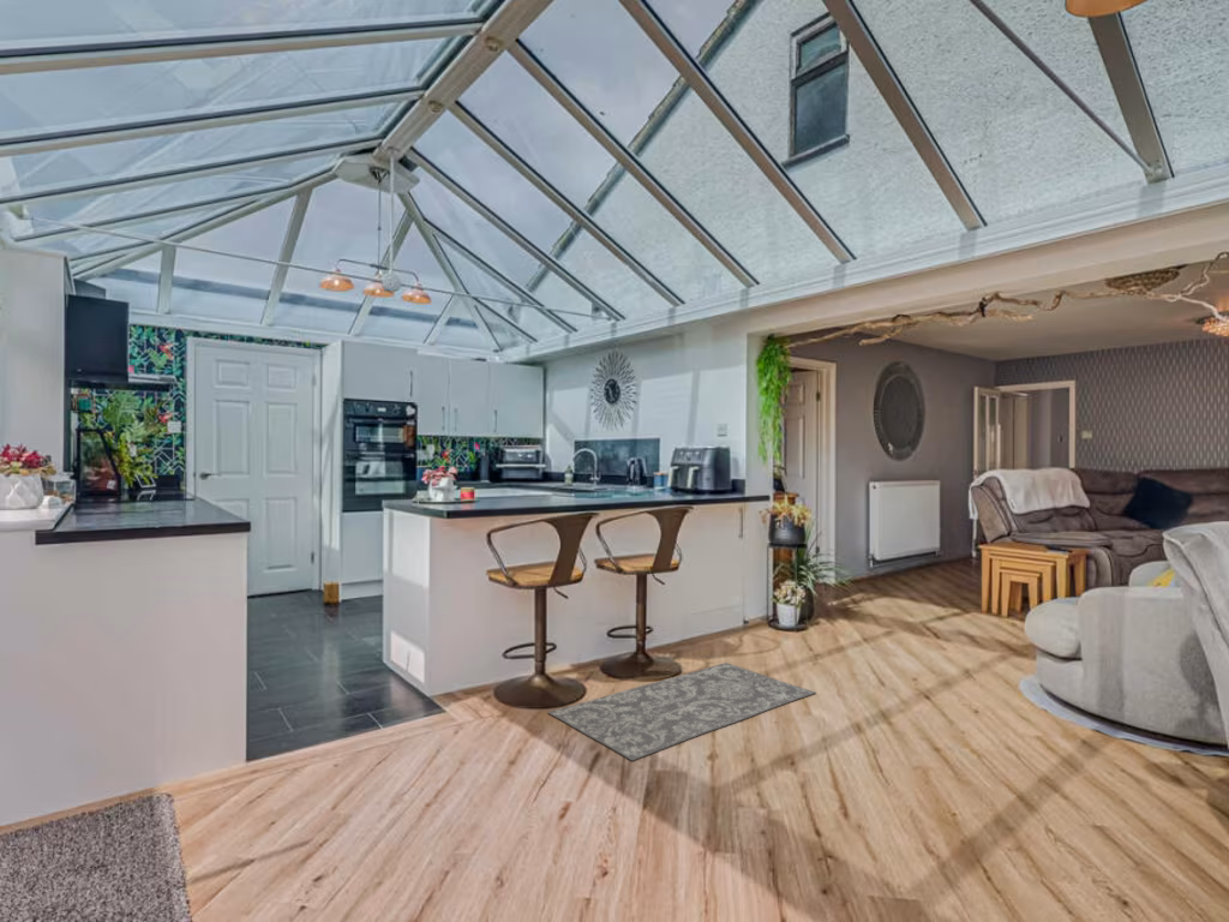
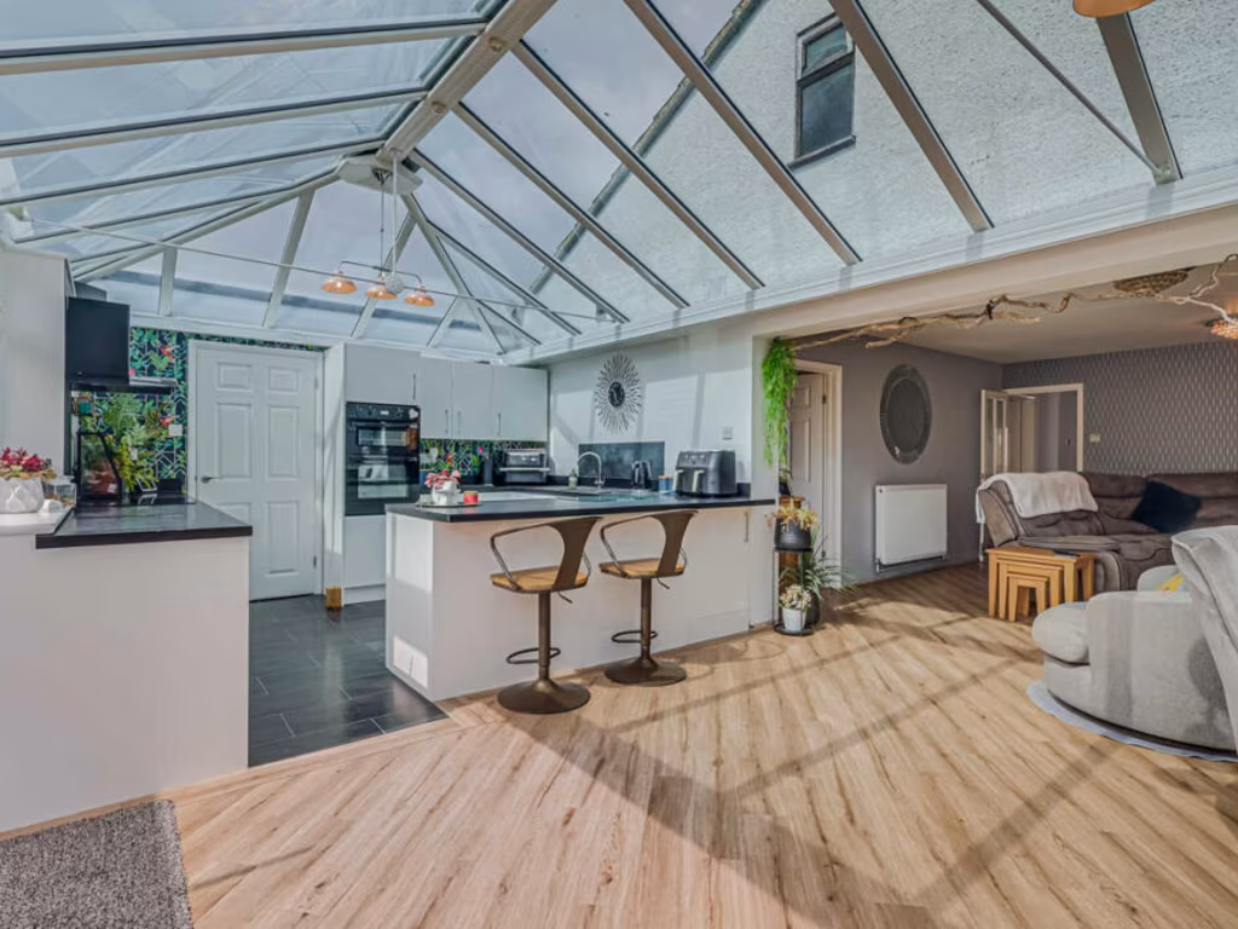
- rug [546,661,817,762]
